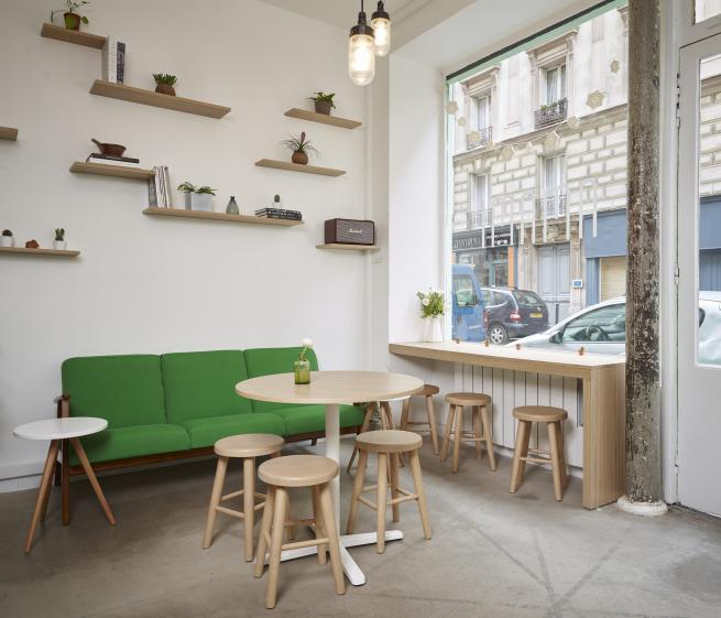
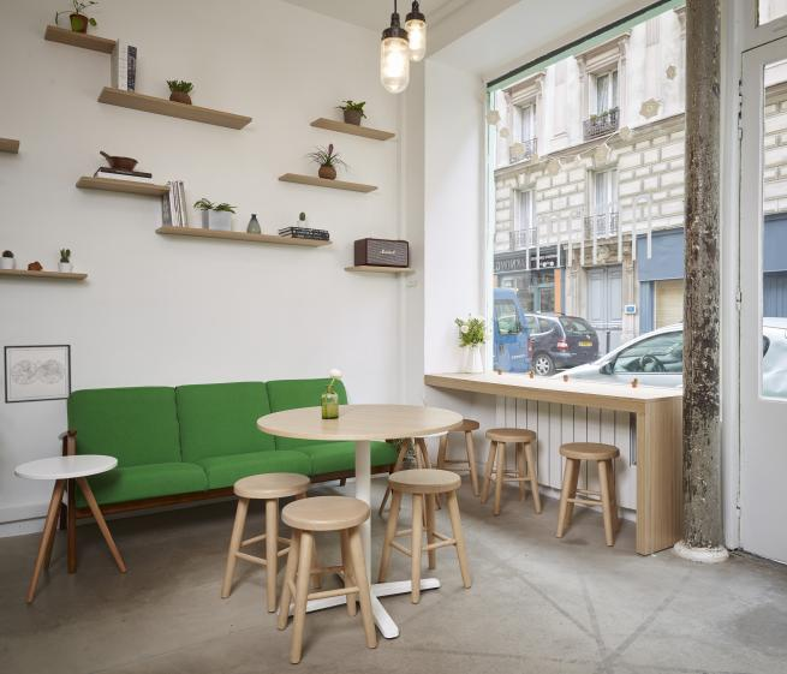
+ wall art [2,344,72,405]
